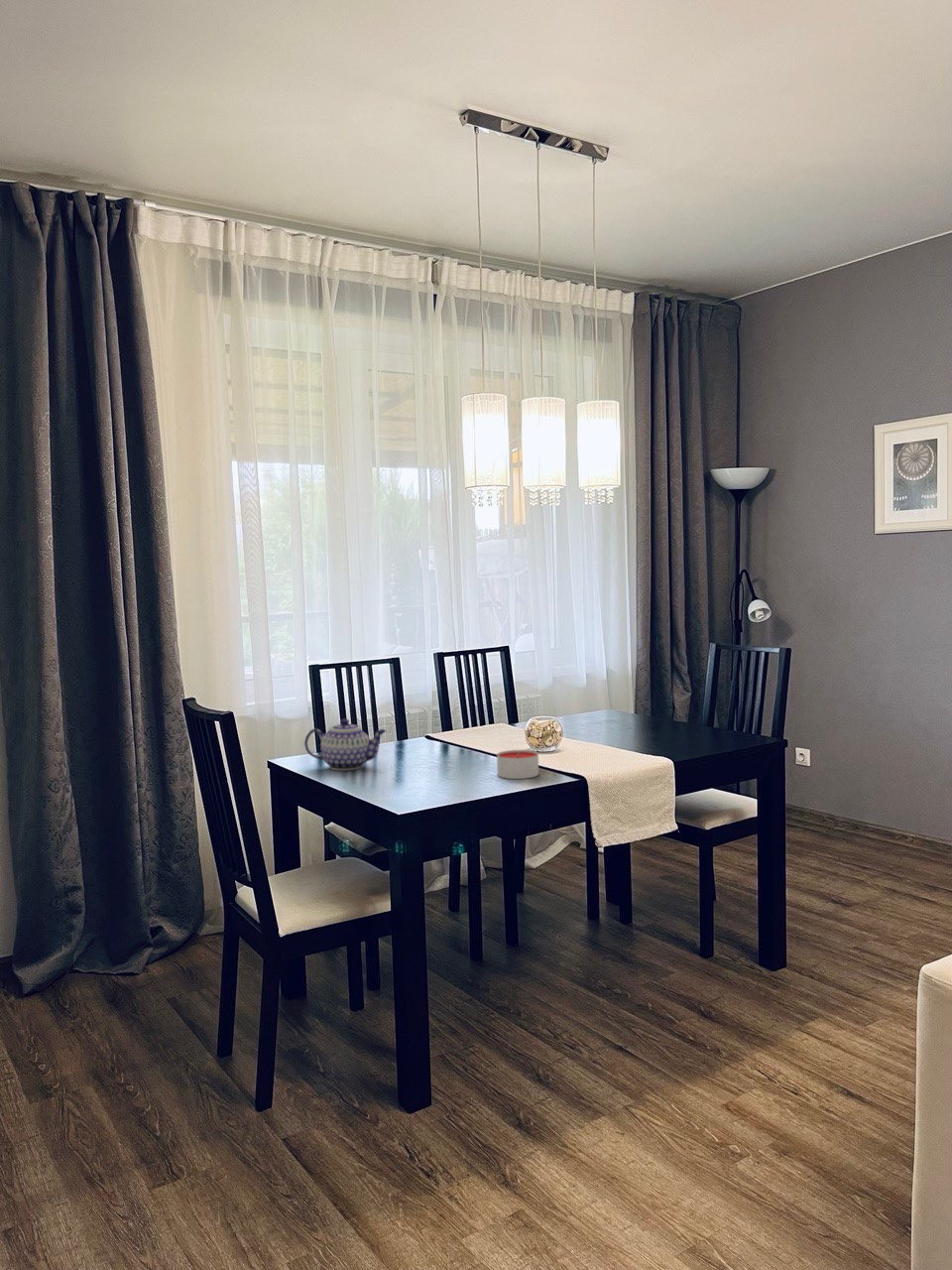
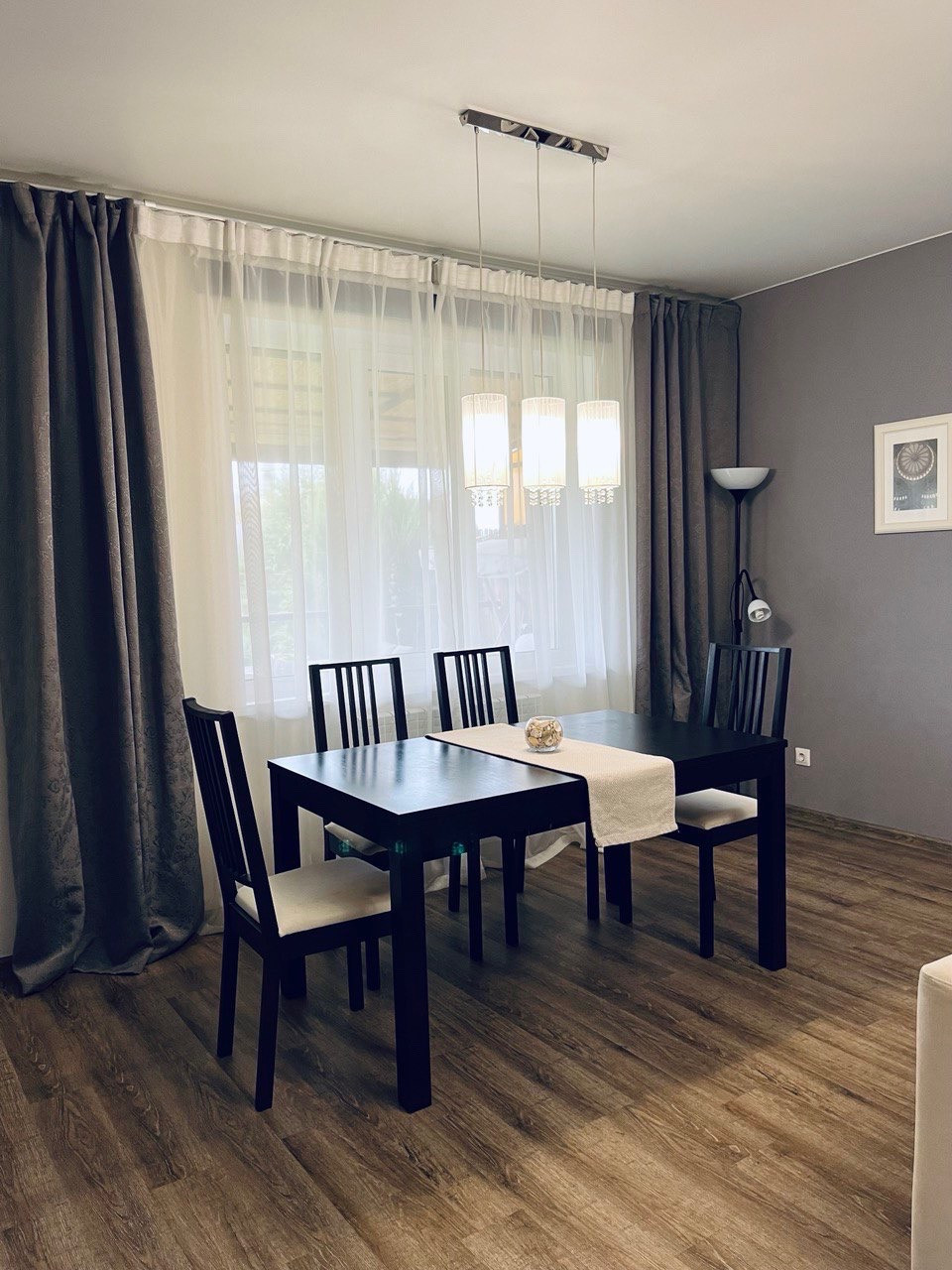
- teapot [303,717,387,771]
- candle [496,749,539,780]
